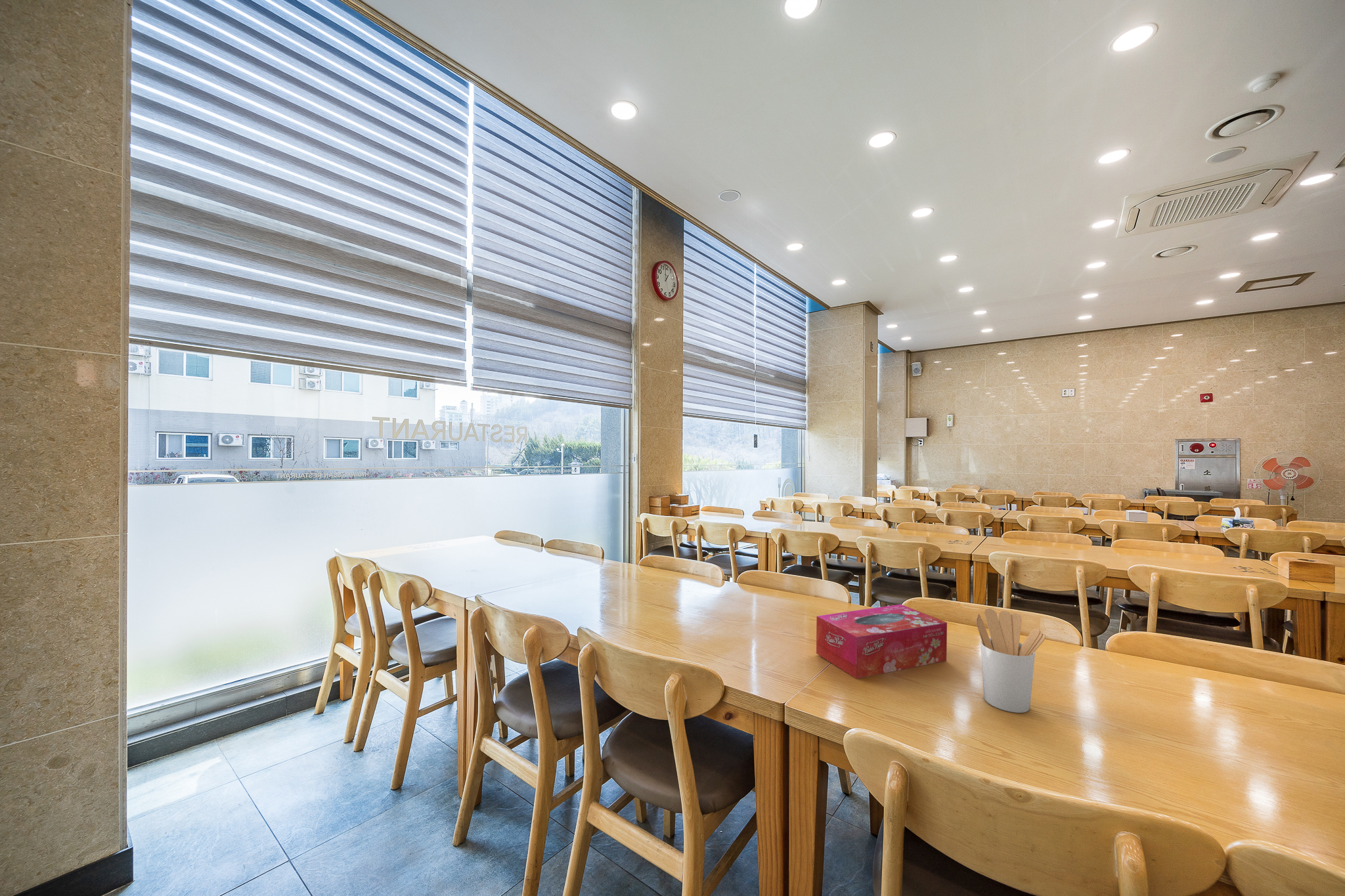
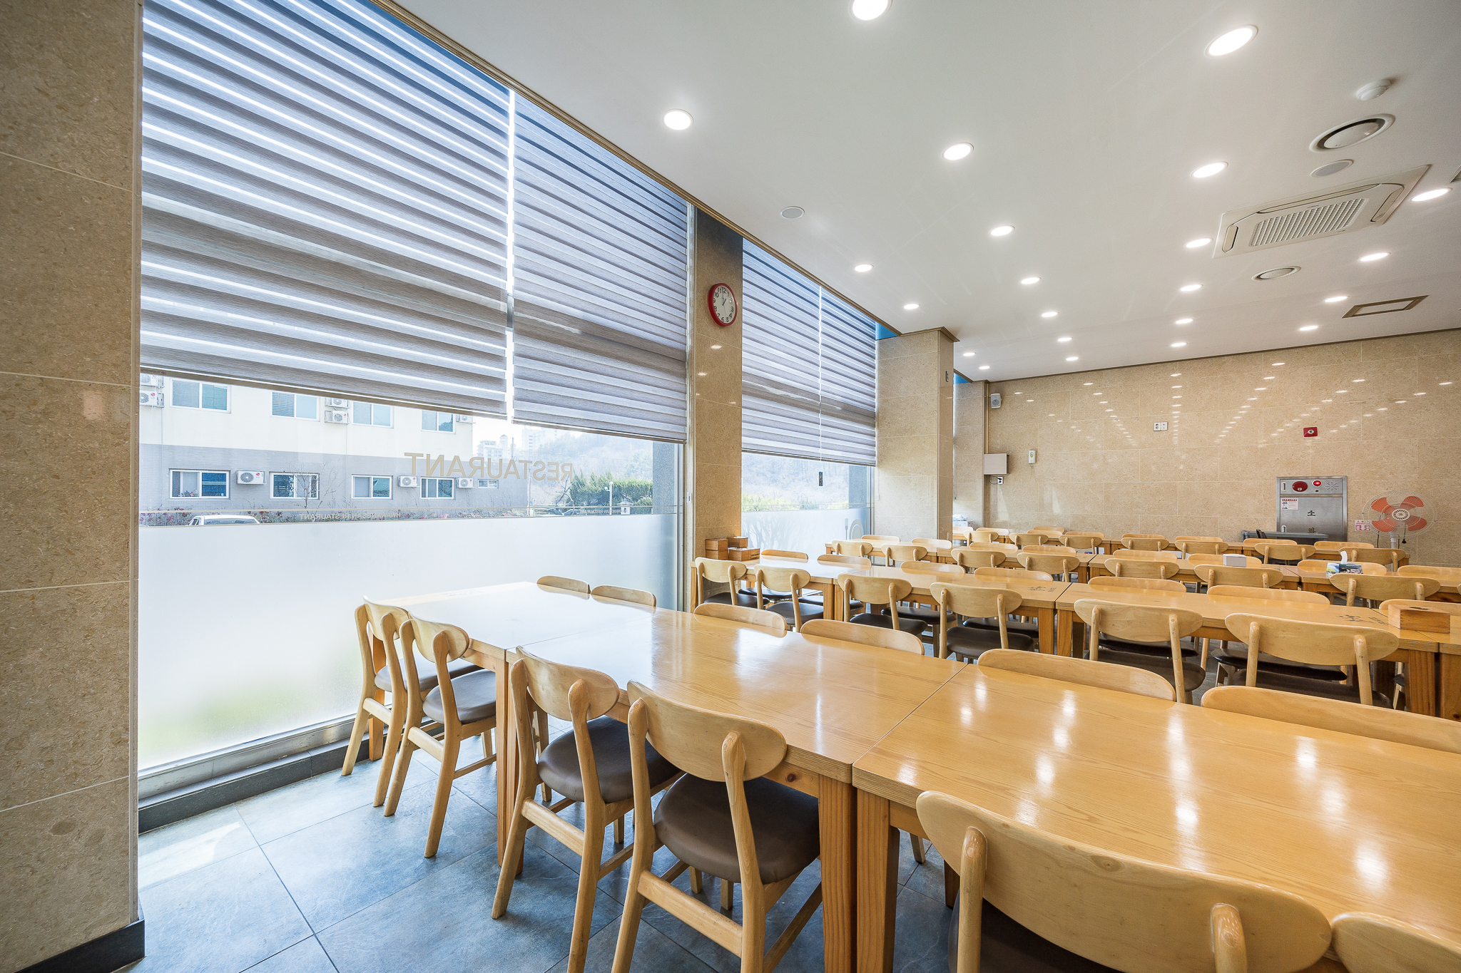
- utensil holder [975,608,1046,714]
- tissue box [816,604,948,679]
